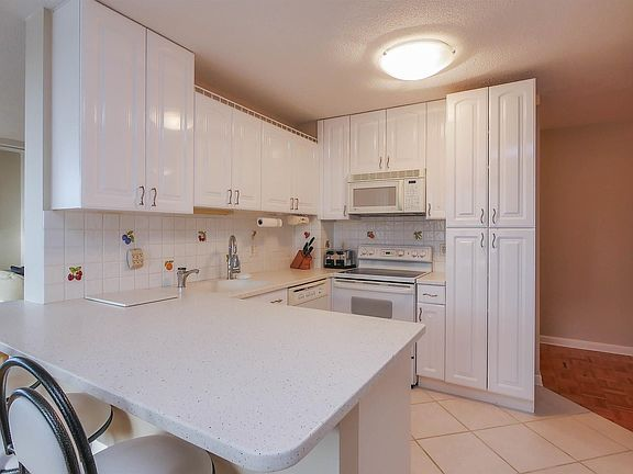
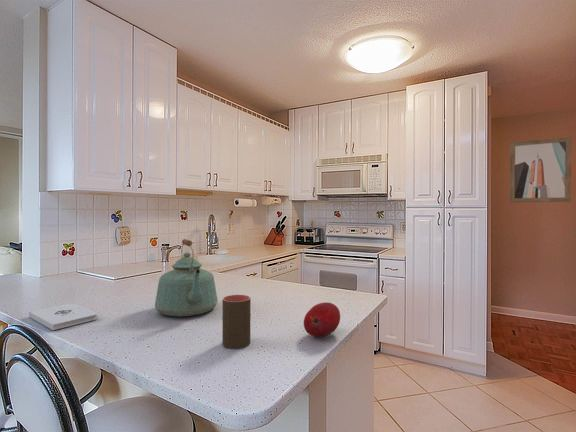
+ notepad [28,303,98,331]
+ wall art [509,136,572,203]
+ fruit [303,301,341,338]
+ kettle [154,238,219,318]
+ cup [221,294,252,350]
